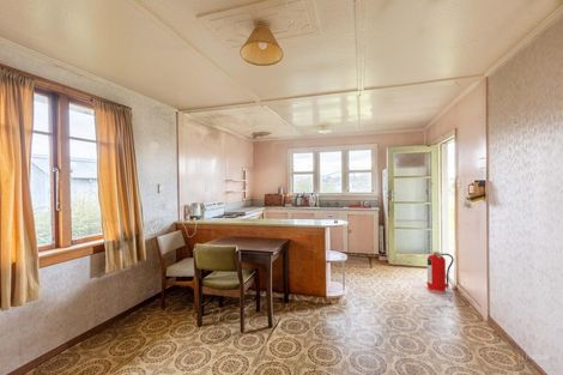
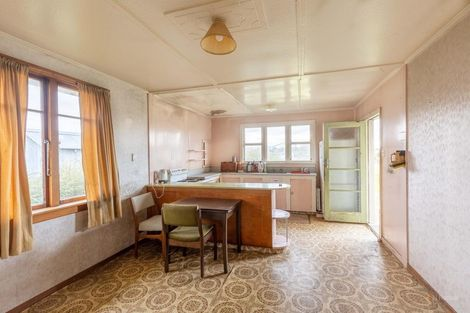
- fire extinguisher [425,250,455,295]
